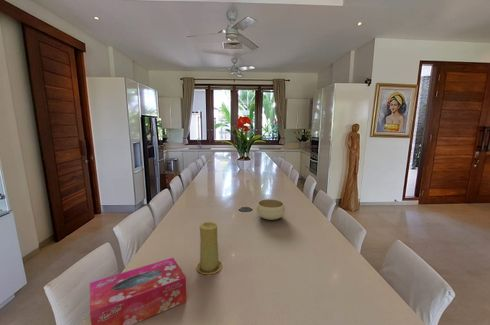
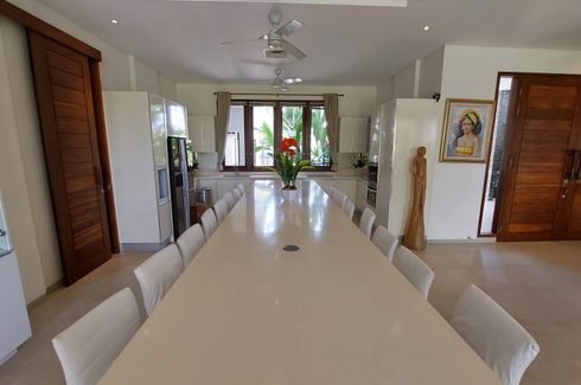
- tissue box [89,257,188,325]
- bowl [255,198,286,221]
- candle [196,221,223,275]
